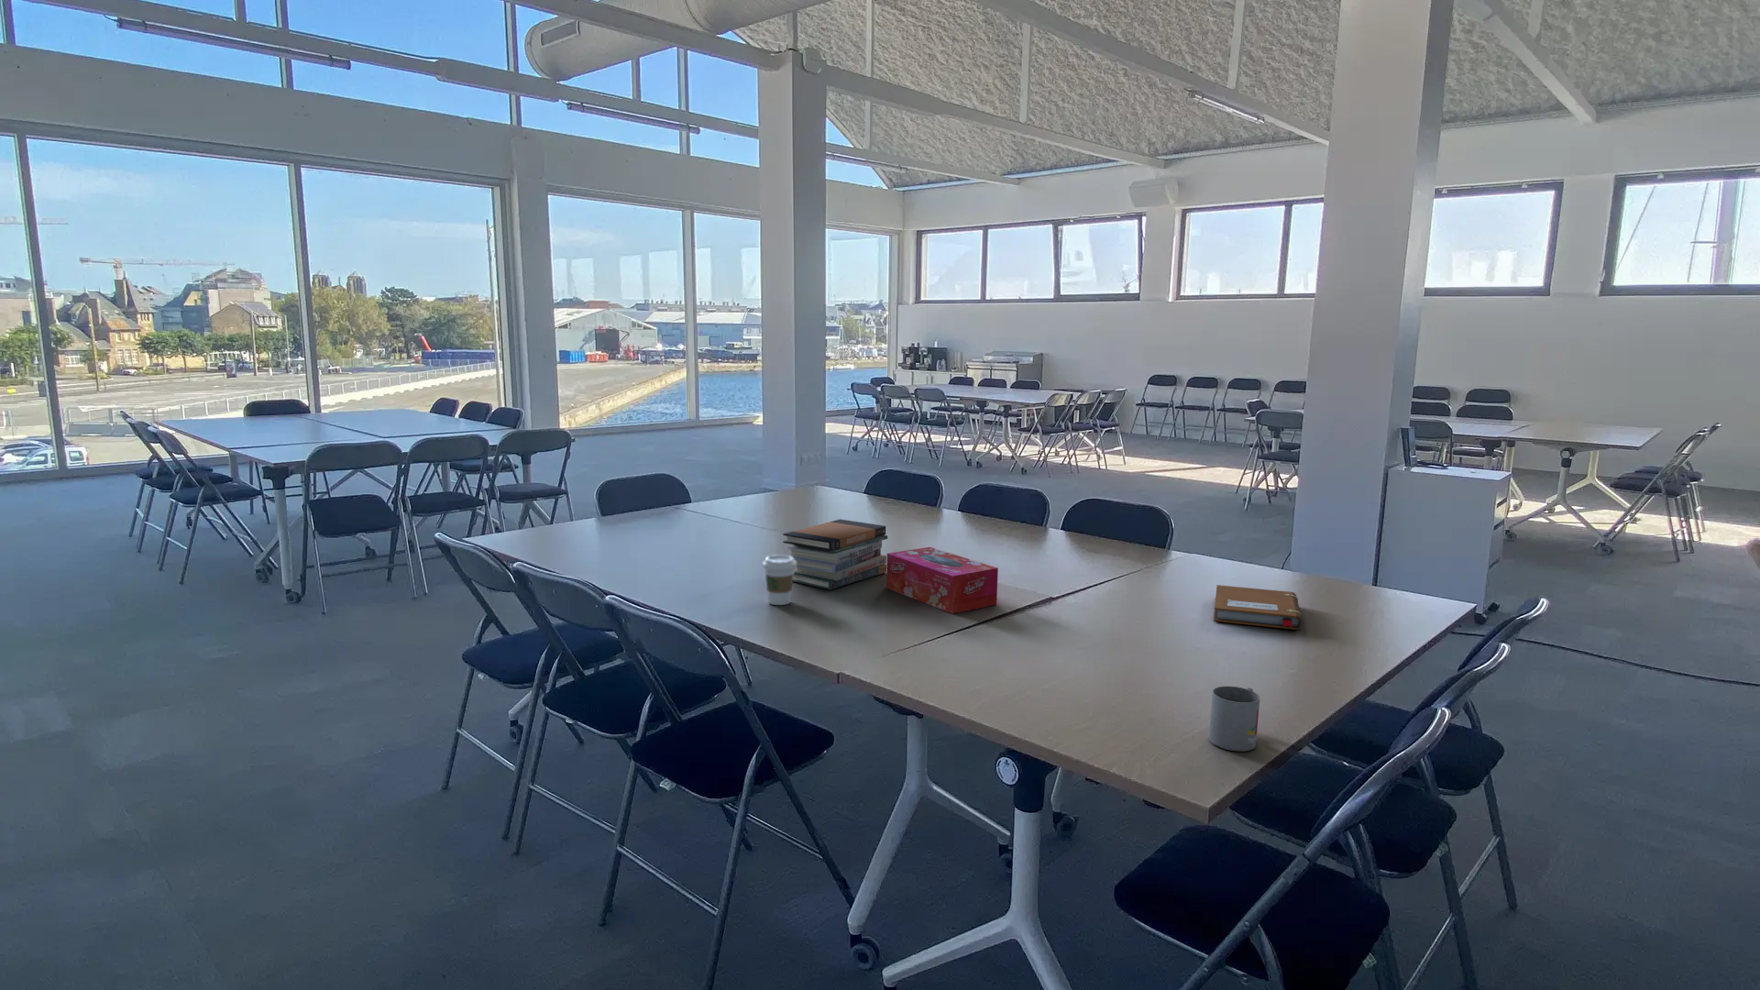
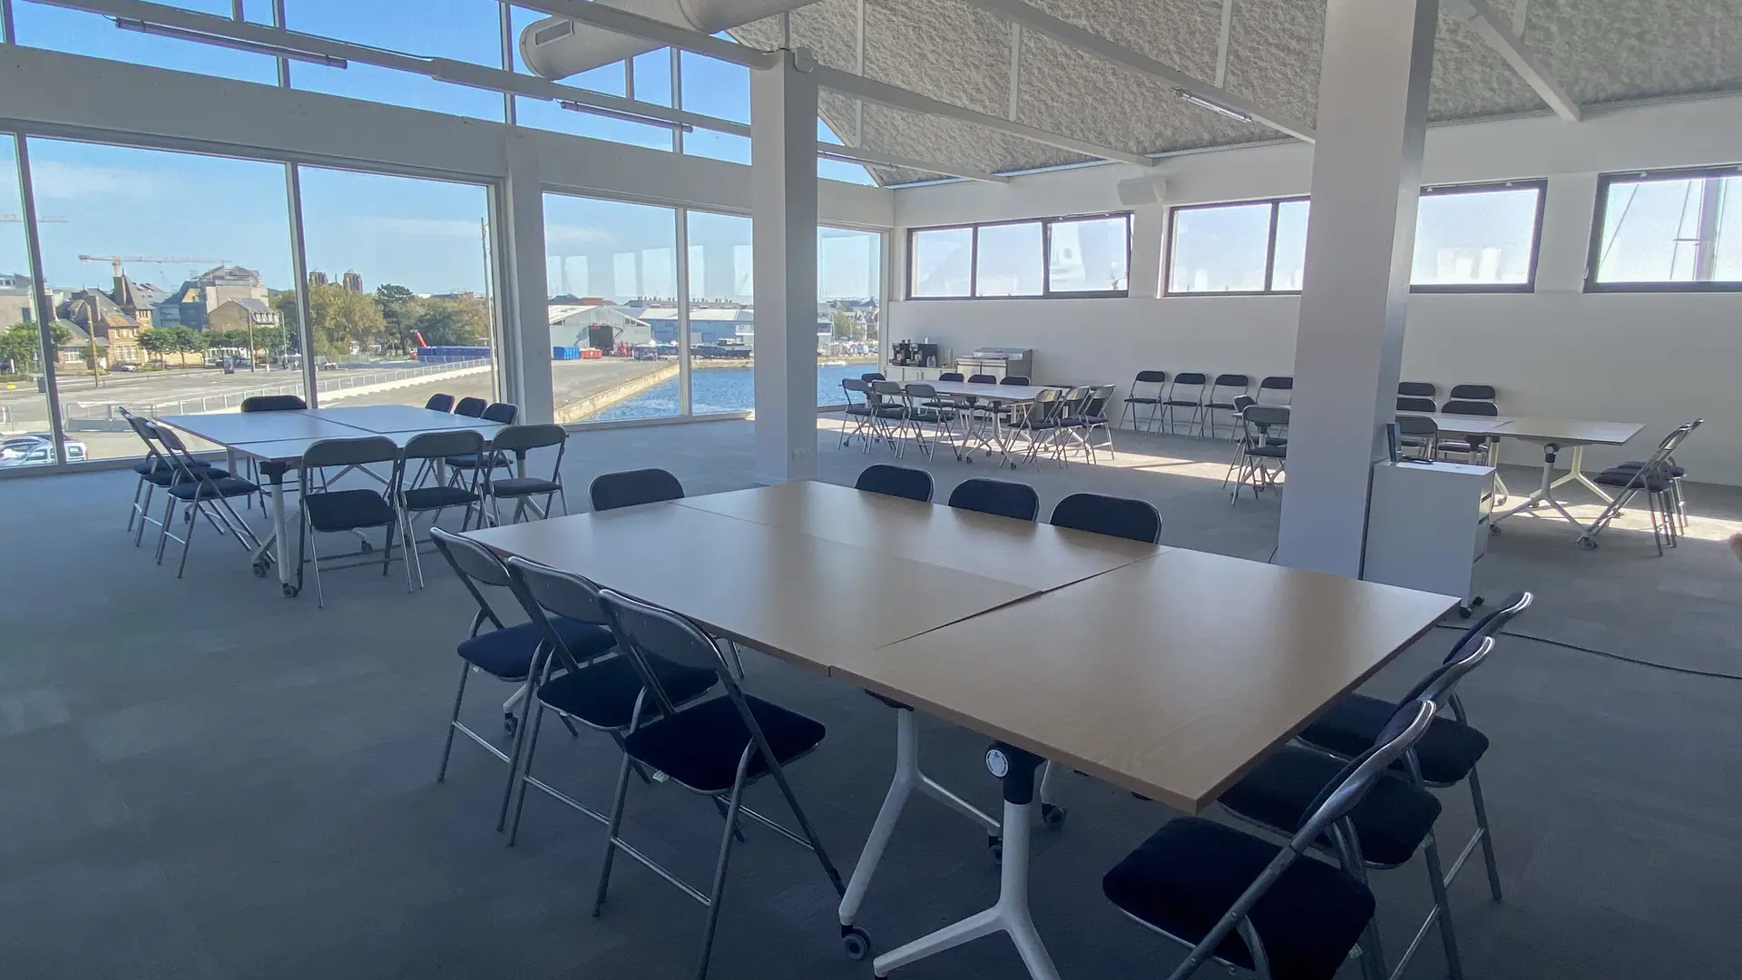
- coffee cup [762,554,797,606]
- book stack [782,519,888,591]
- tissue box [886,546,1000,614]
- notebook [1212,584,1303,631]
- mug [1208,685,1261,753]
